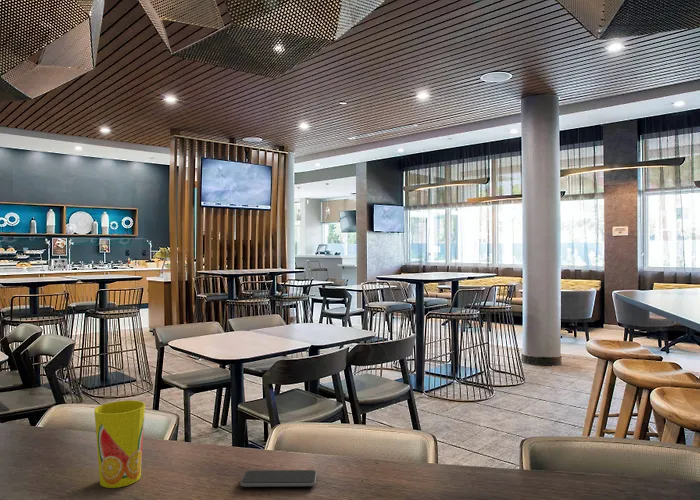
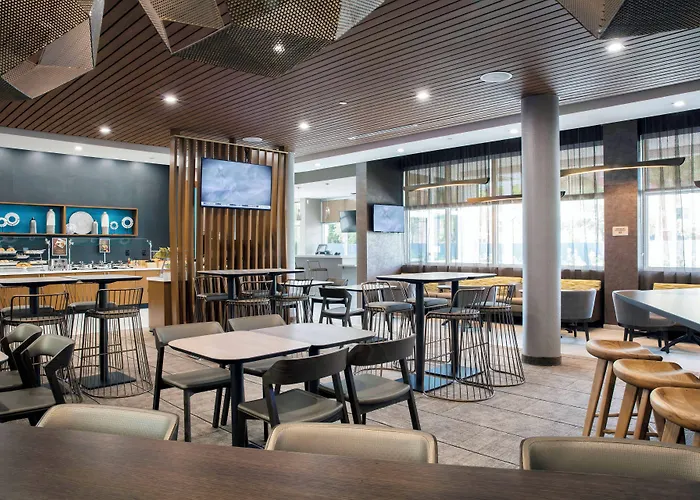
- smartphone [239,469,318,488]
- cup [93,399,146,489]
